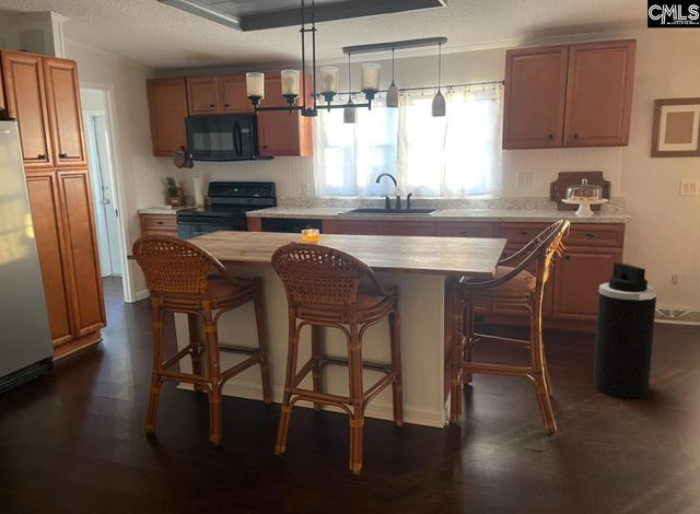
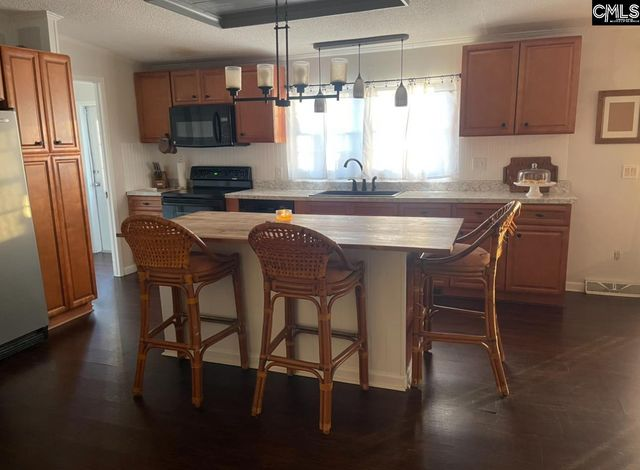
- trash can [592,262,657,400]
